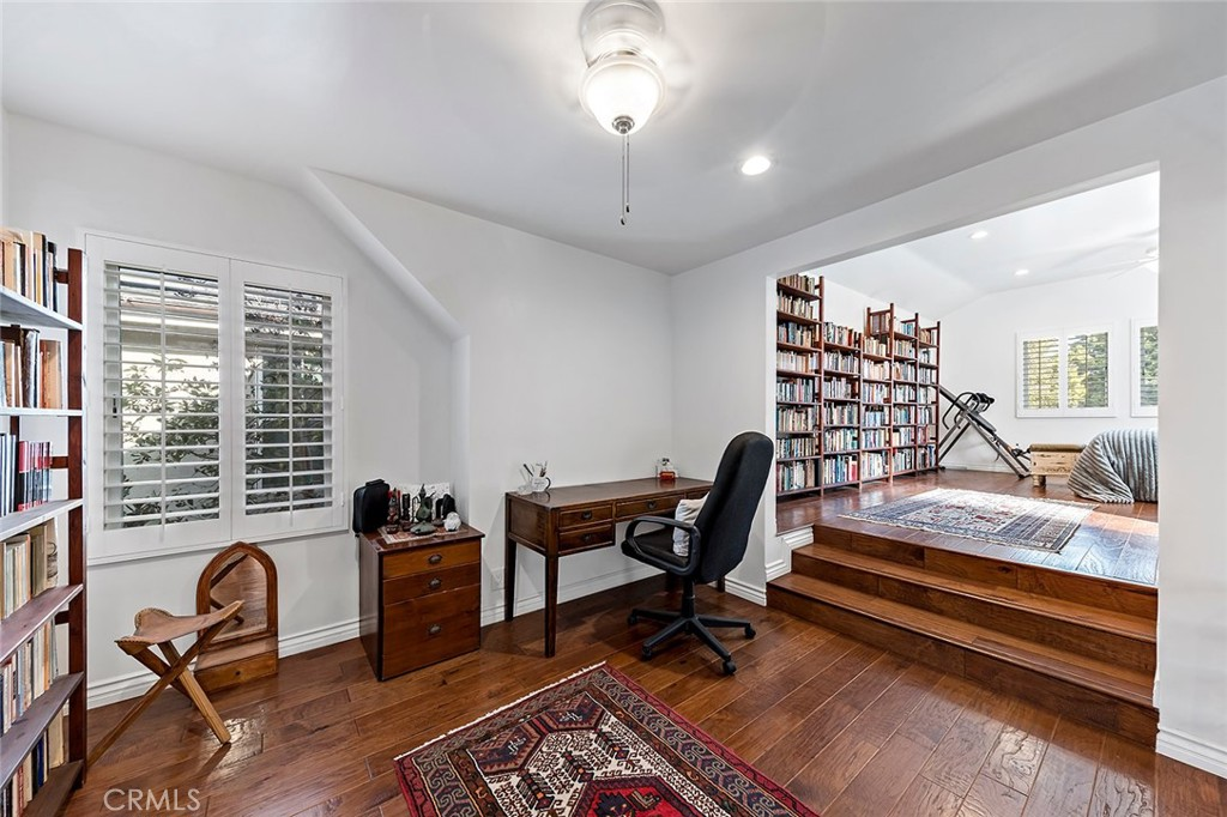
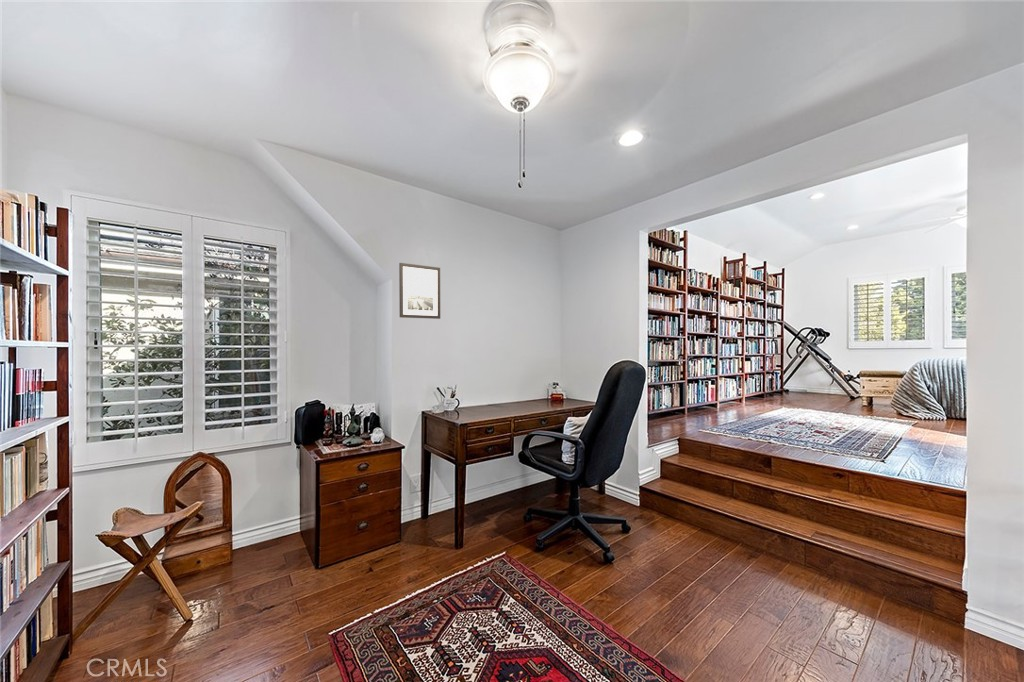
+ wall art [398,262,441,320]
